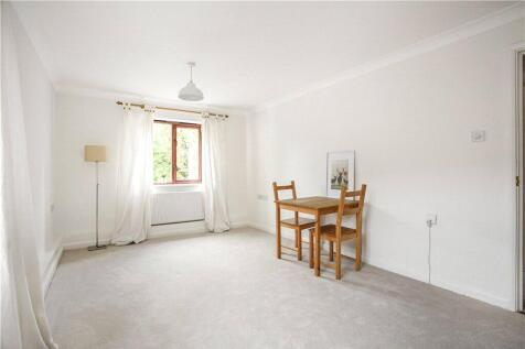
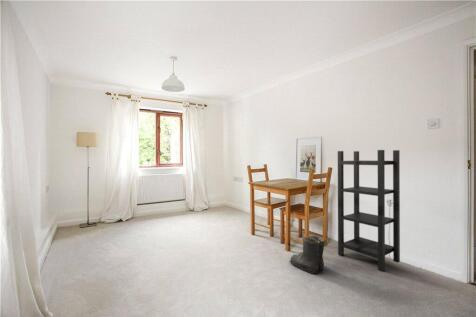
+ shelving unit [337,149,401,272]
+ boots [288,235,326,275]
